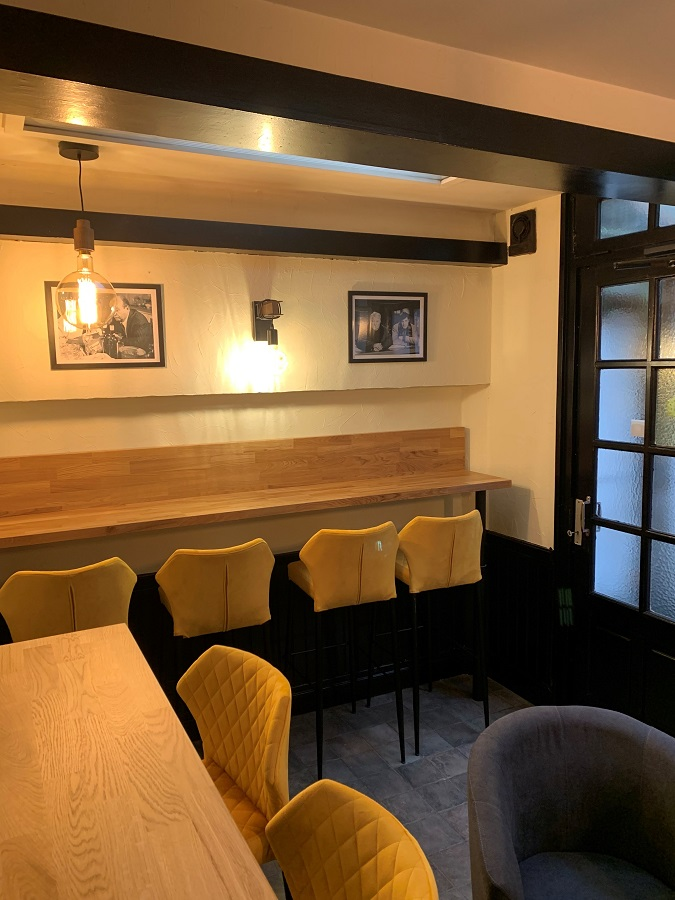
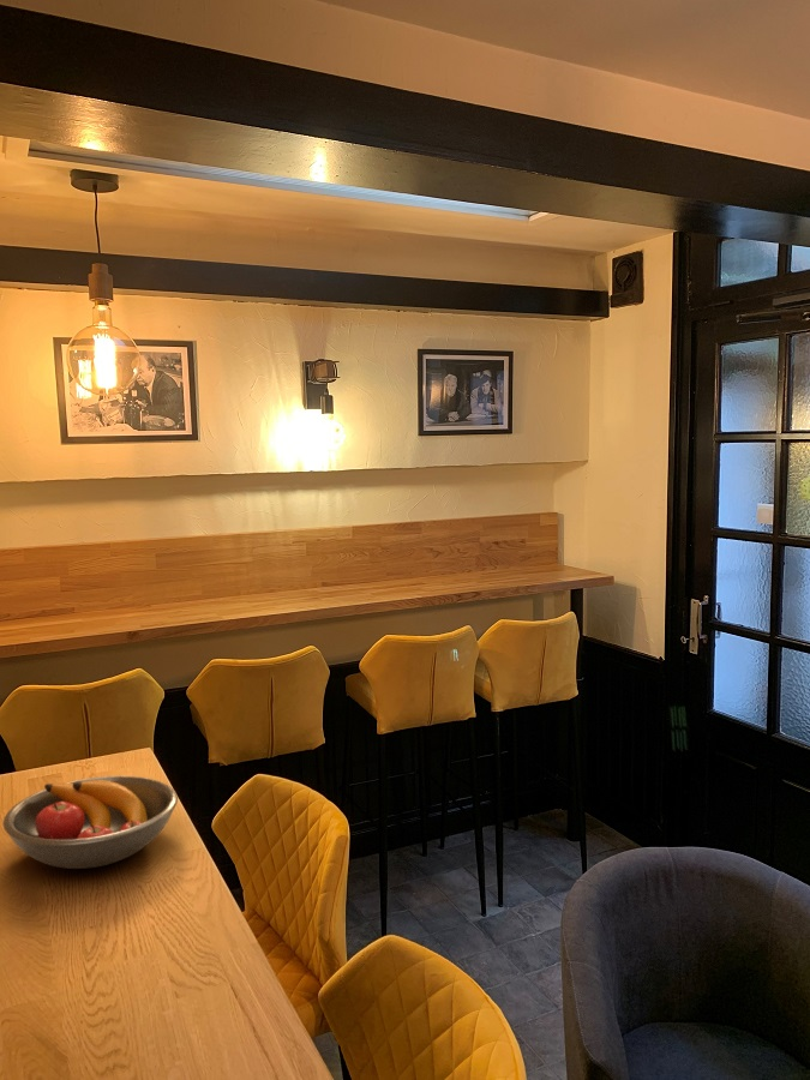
+ fruit bowl [1,775,179,870]
